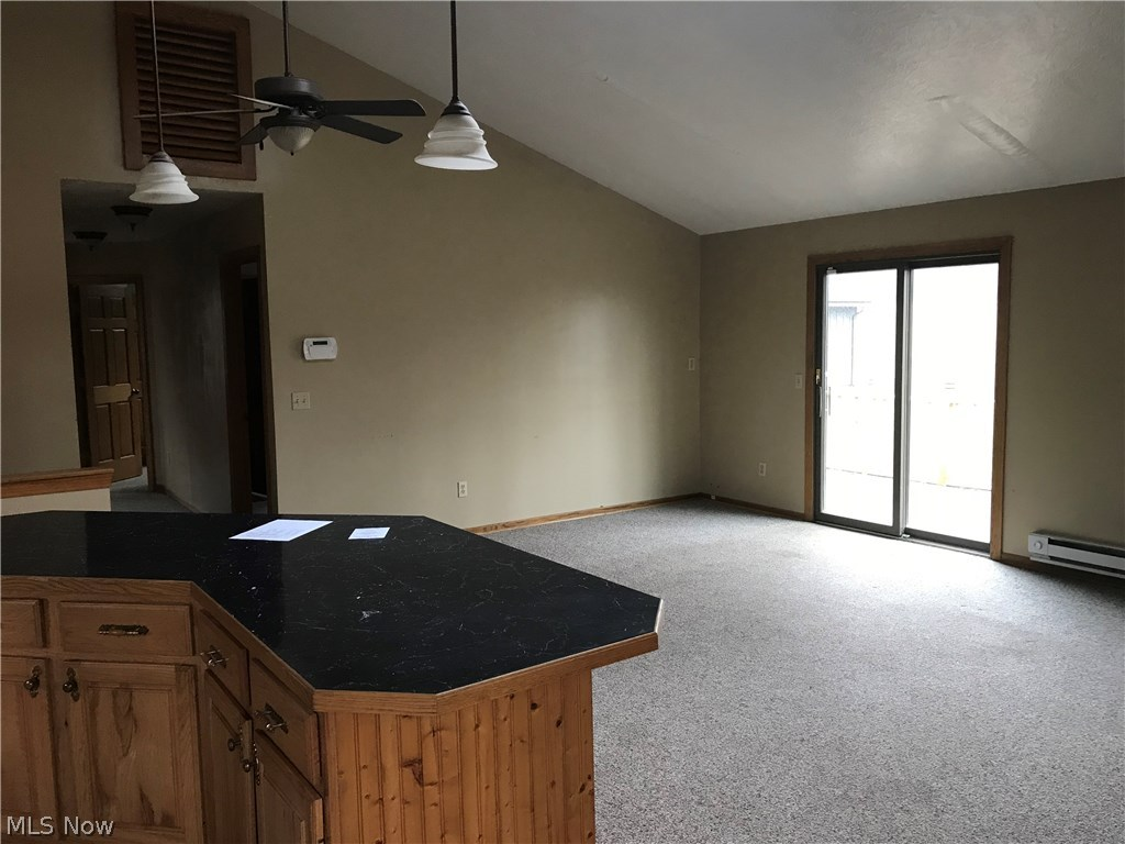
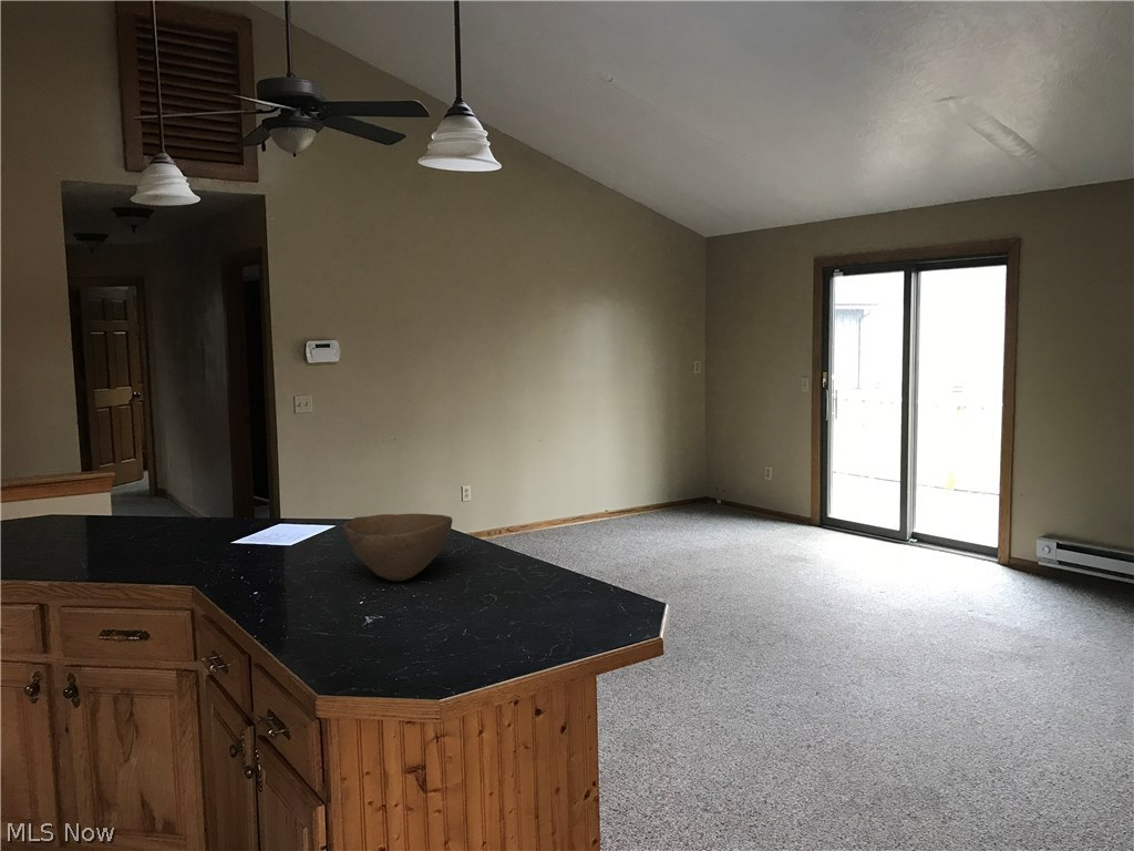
+ bowl [342,513,453,583]
